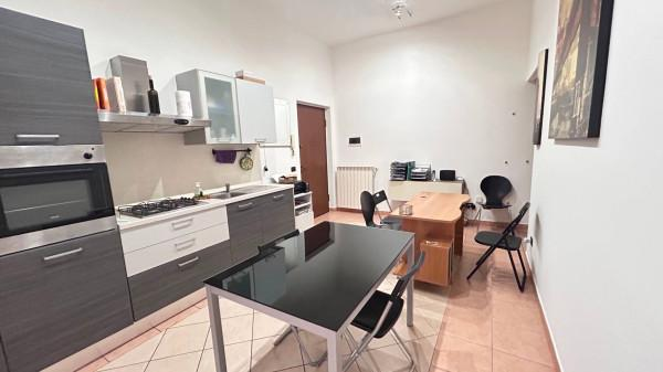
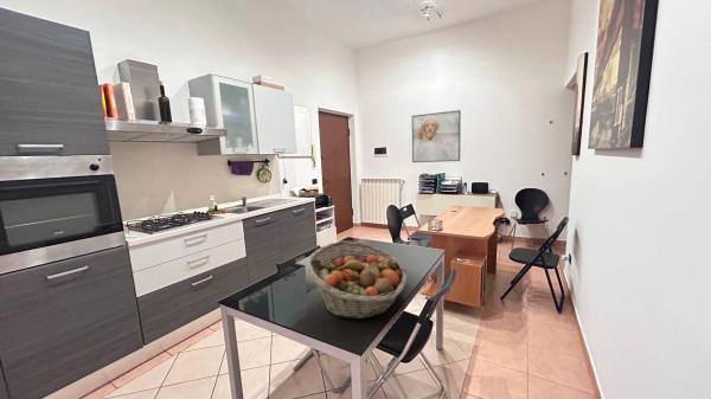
+ fruit basket [305,240,409,320]
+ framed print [411,109,462,163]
